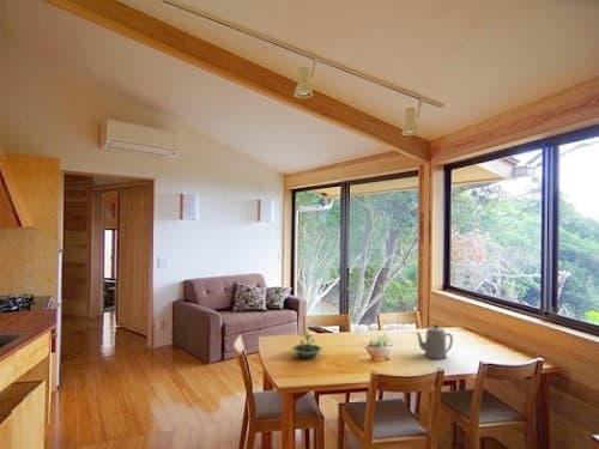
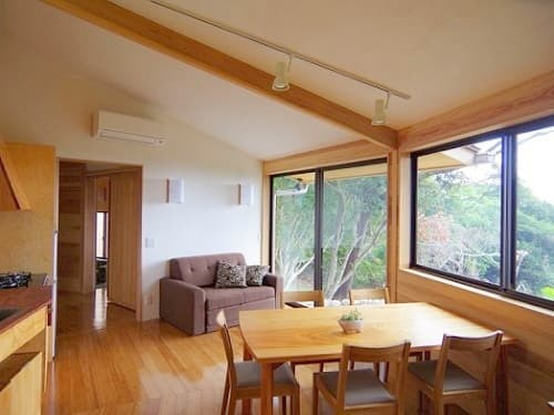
- terrarium [291,323,323,359]
- teapot [415,323,454,360]
